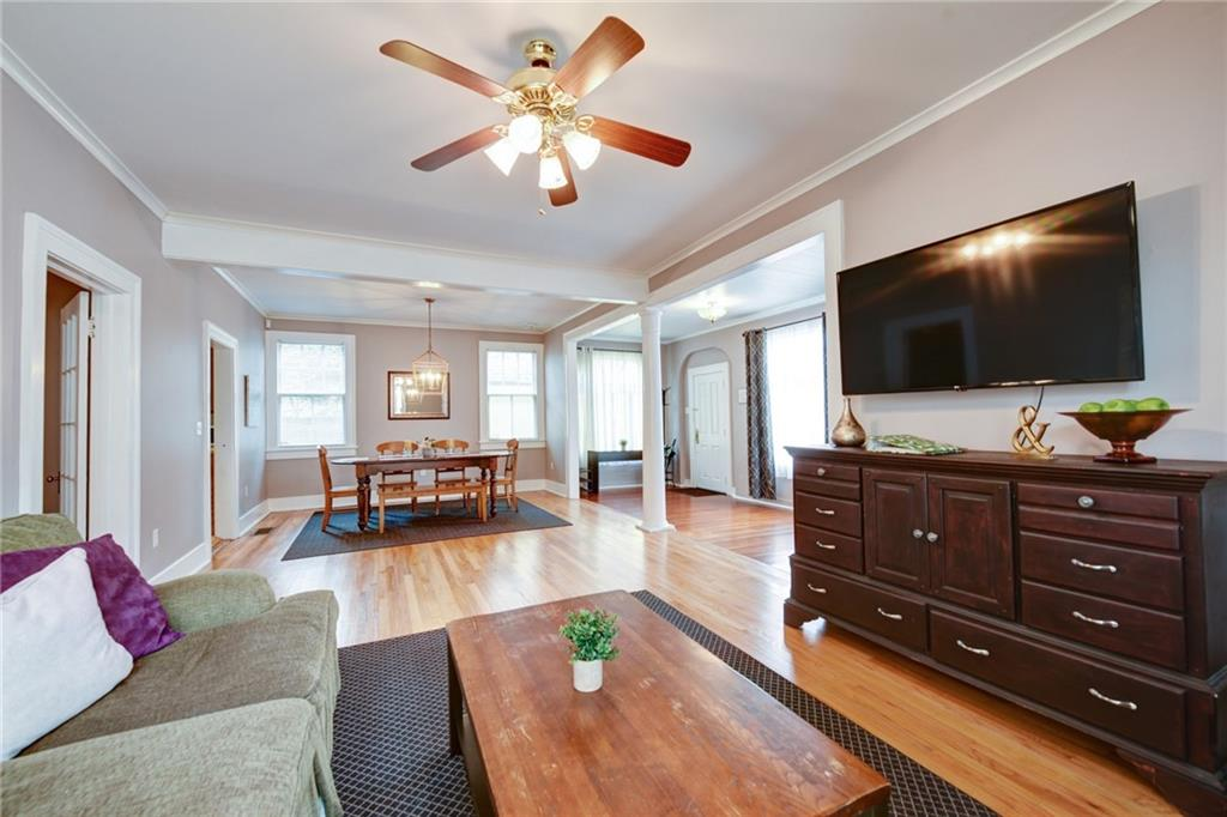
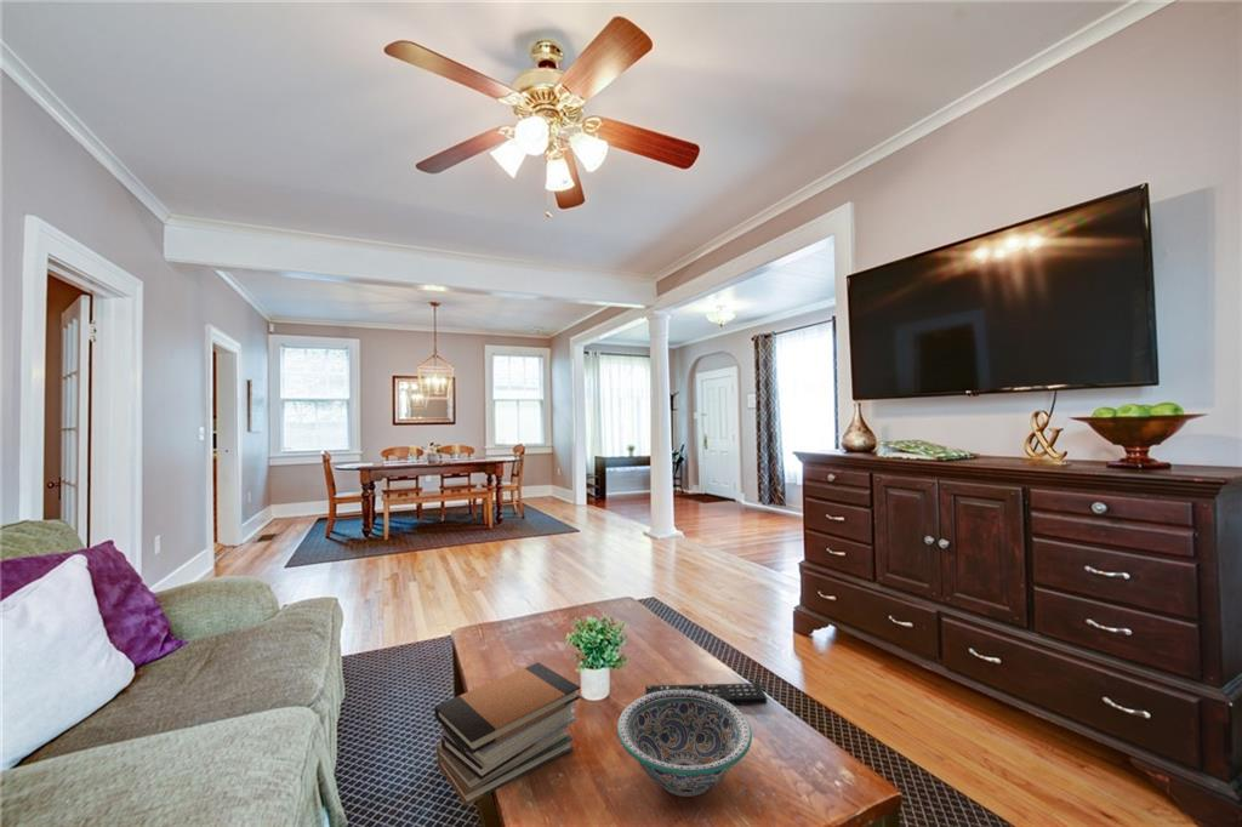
+ remote control [644,681,768,706]
+ book stack [433,661,581,808]
+ decorative bowl [616,690,753,798]
